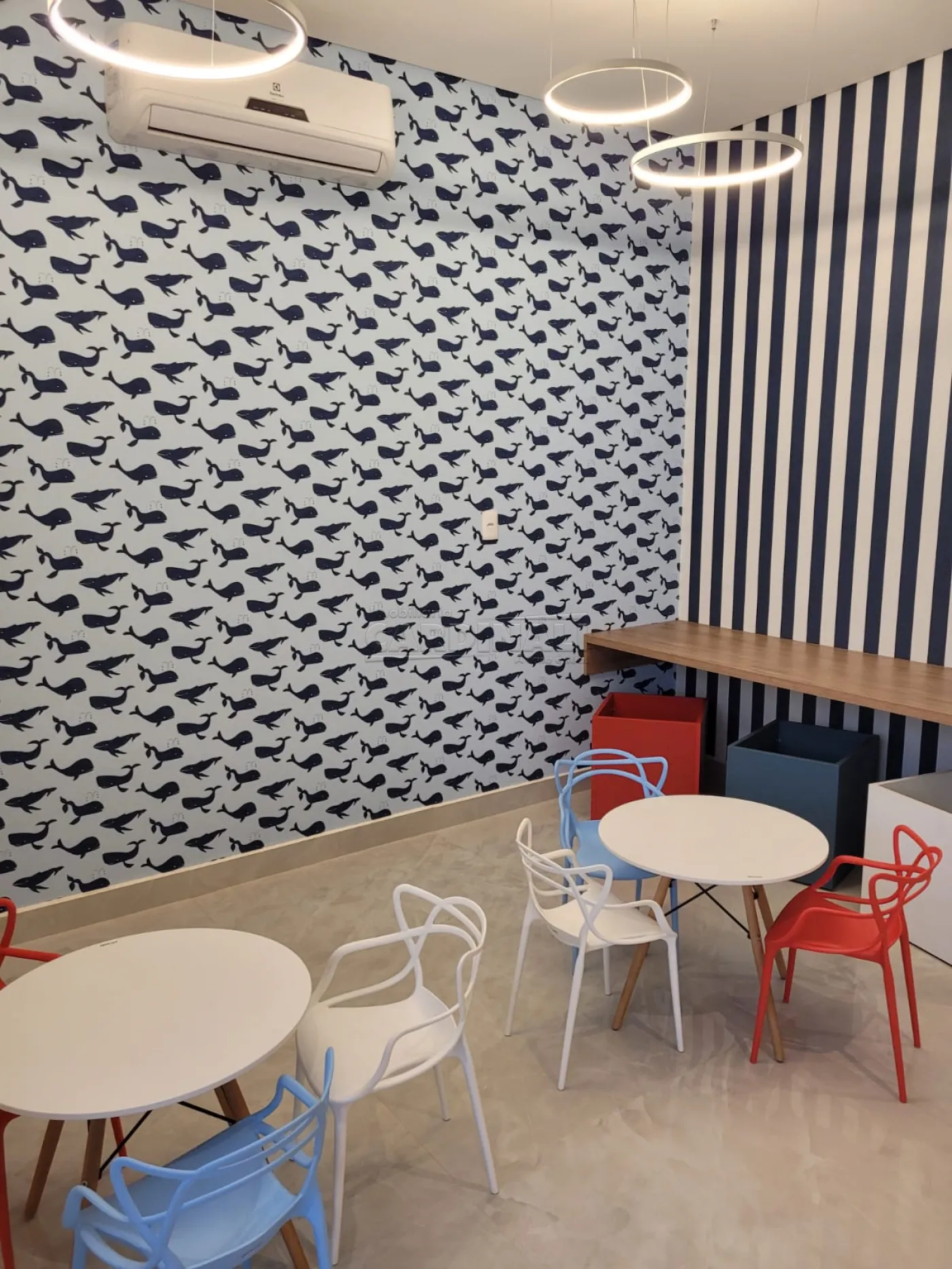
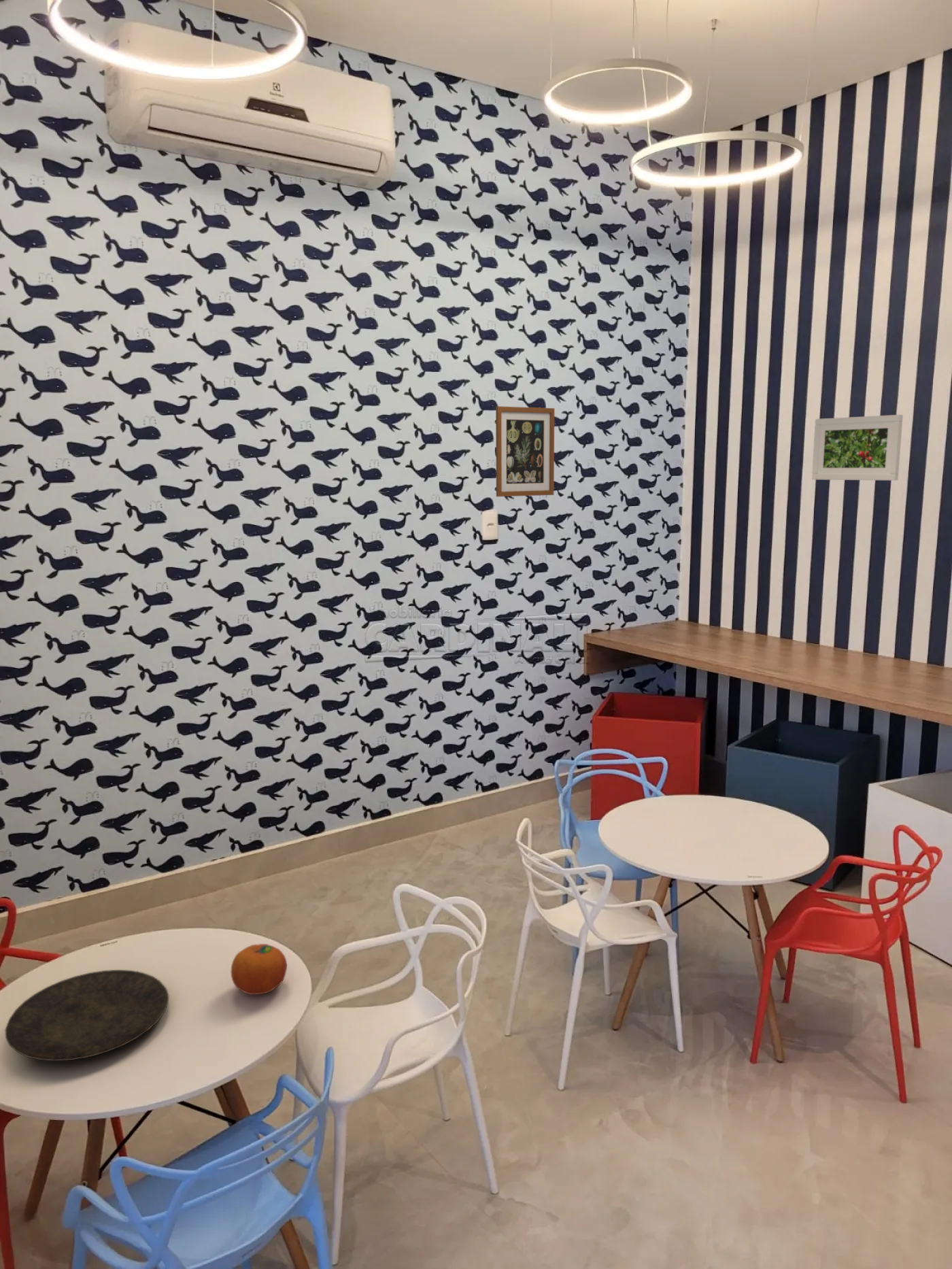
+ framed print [811,414,904,481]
+ wall art [495,405,555,497]
+ plate [5,969,169,1062]
+ fruit [231,943,288,996]
